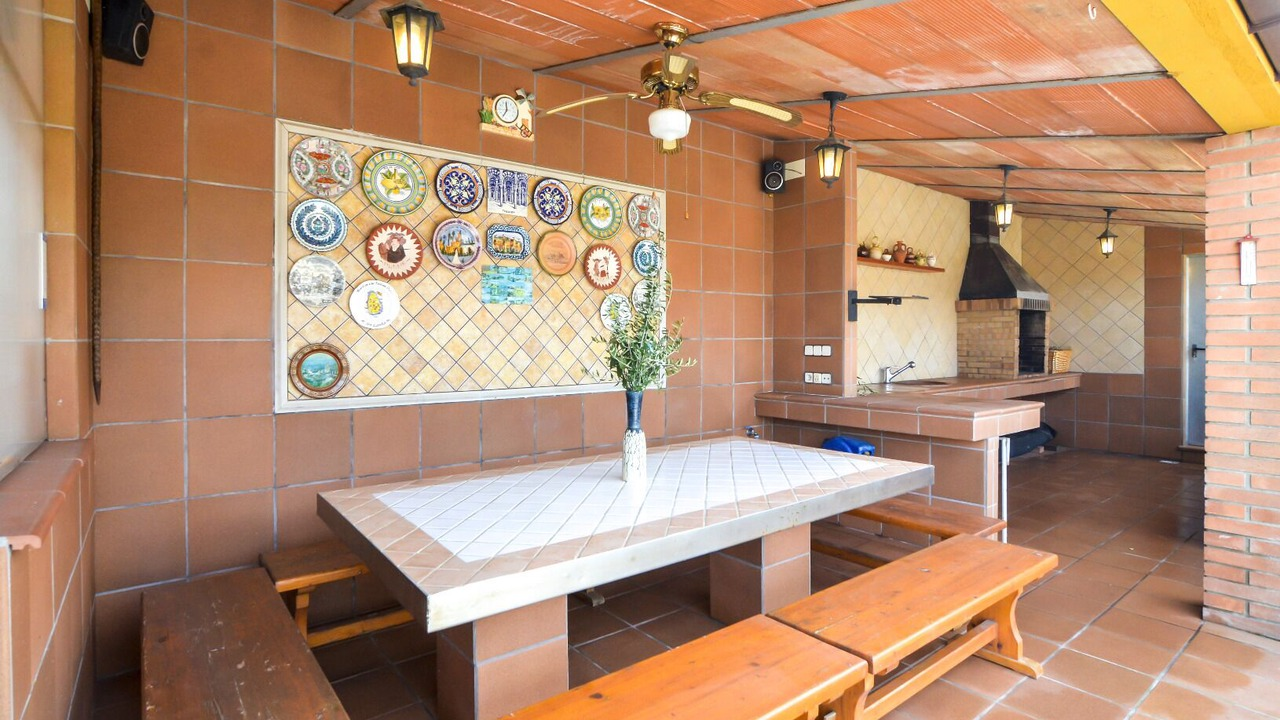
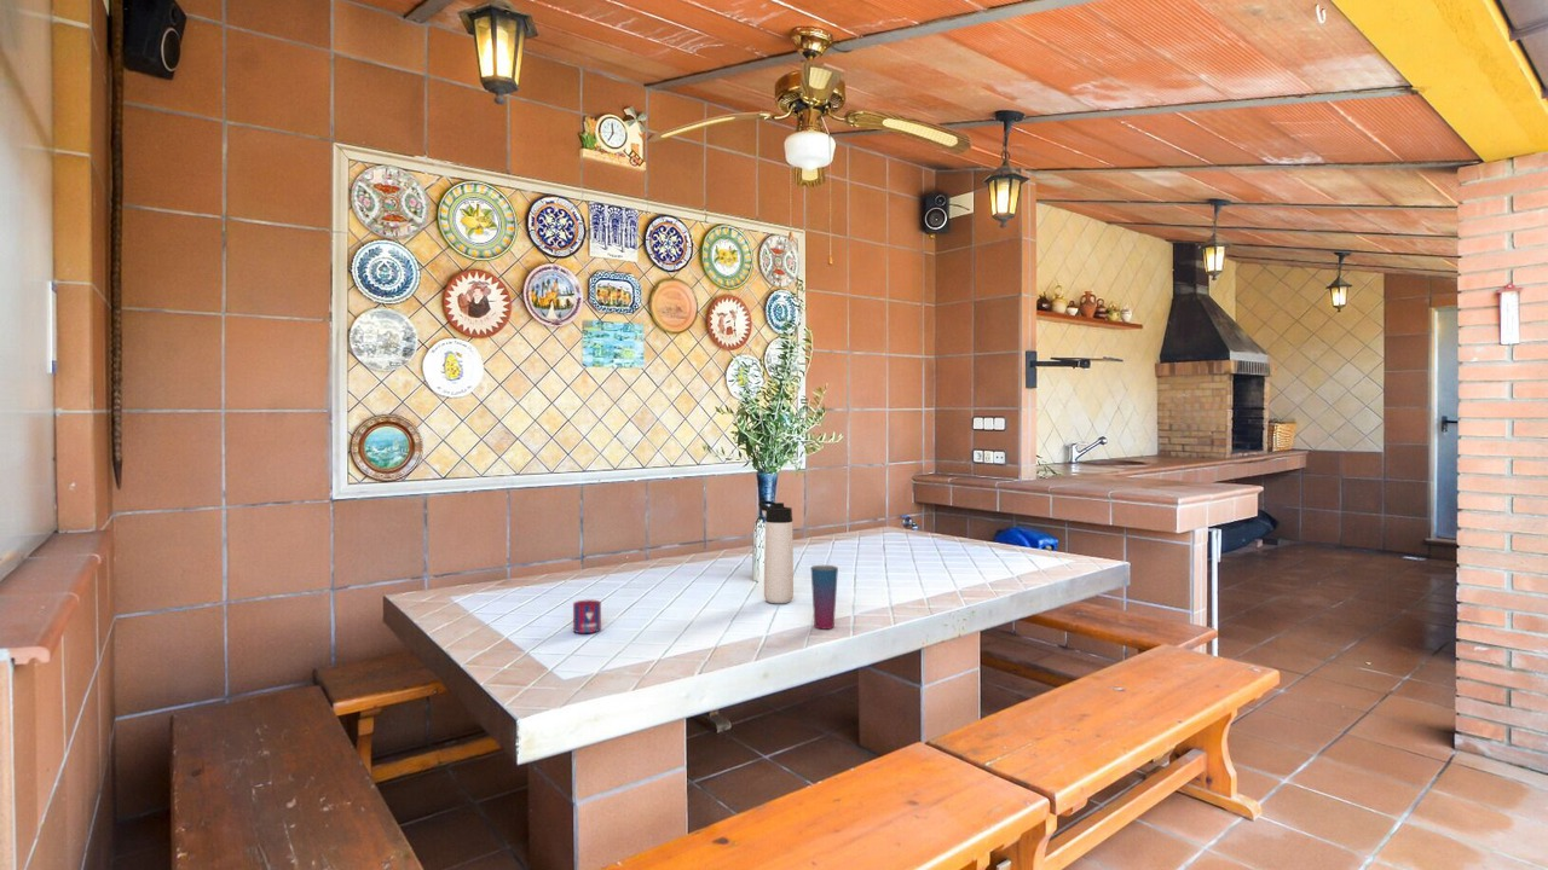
+ mug [572,598,602,634]
+ cup [810,564,839,630]
+ thermos bottle [758,499,795,604]
